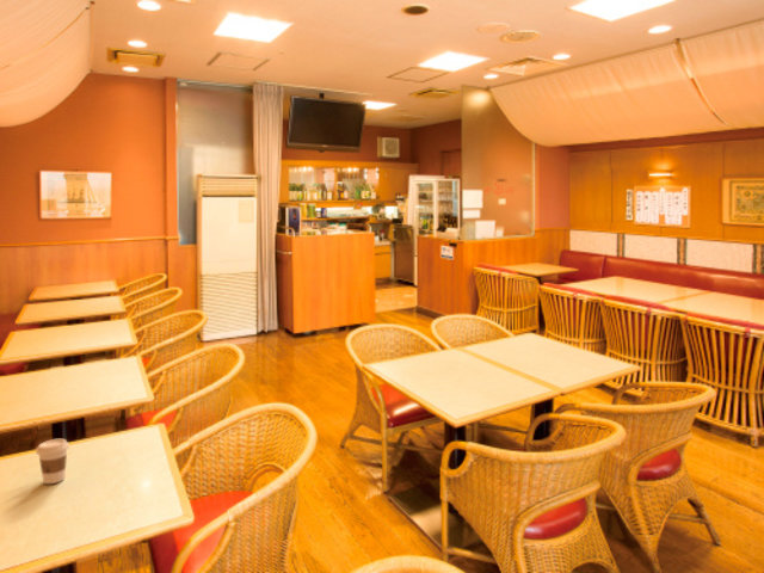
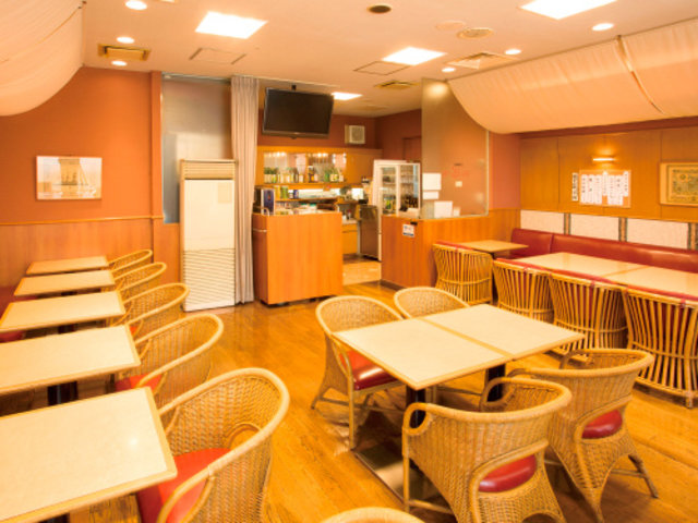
- coffee cup [35,438,70,485]
